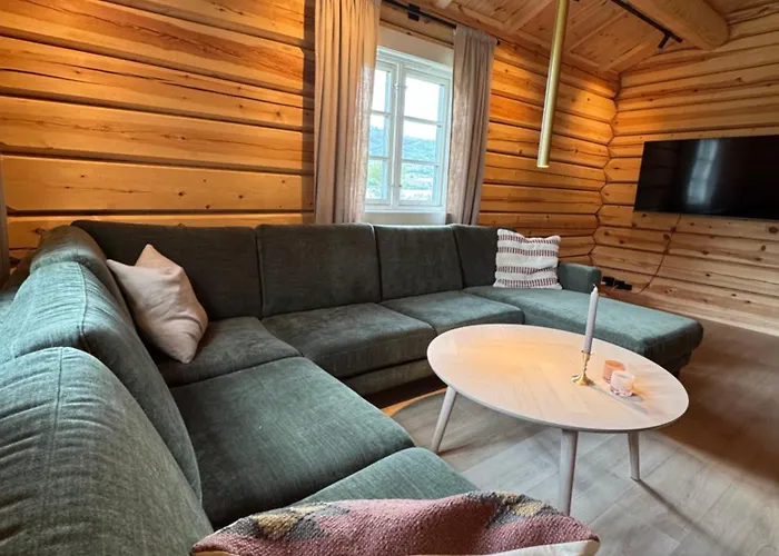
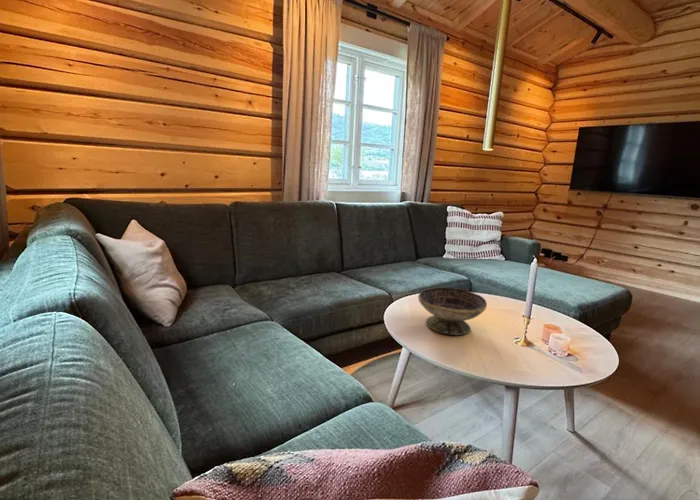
+ decorative bowl [417,287,488,336]
